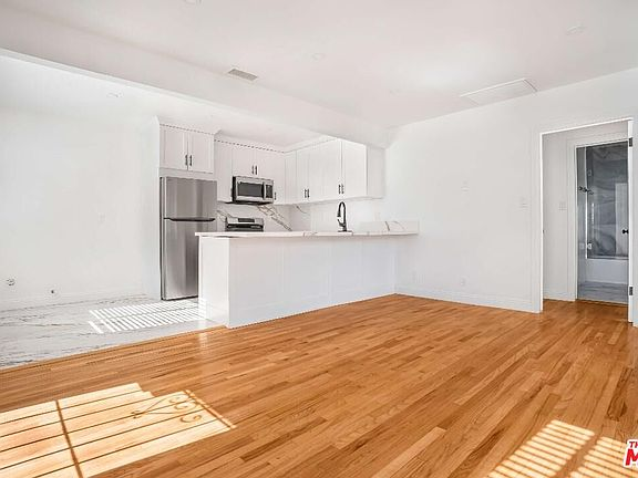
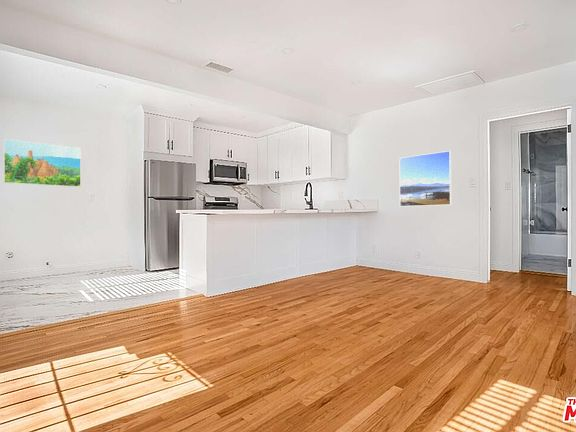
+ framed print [399,150,452,207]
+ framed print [3,138,82,188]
